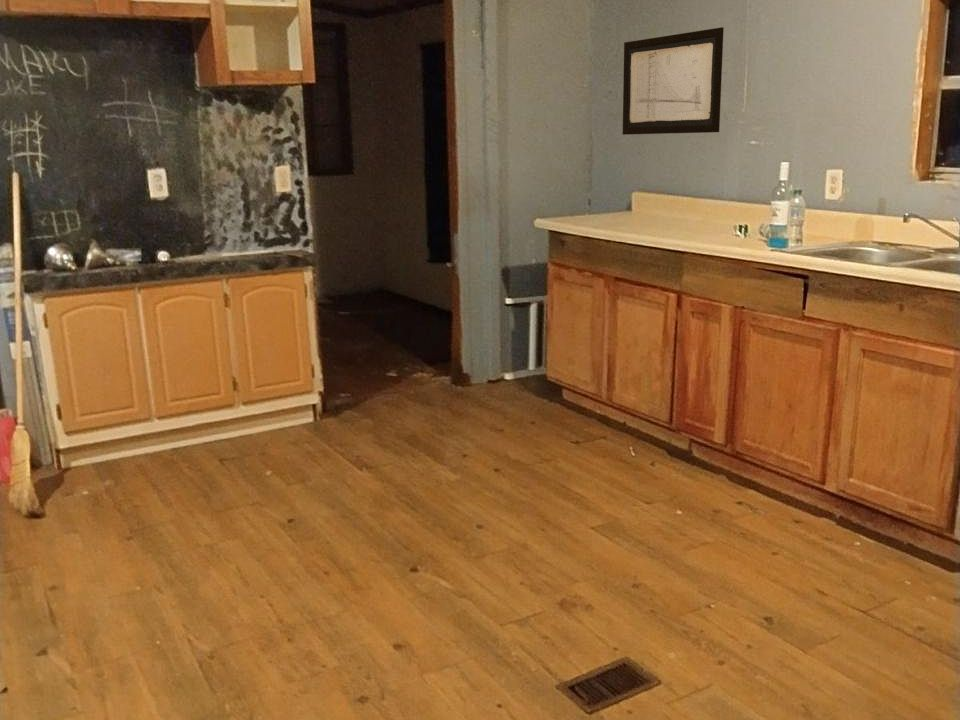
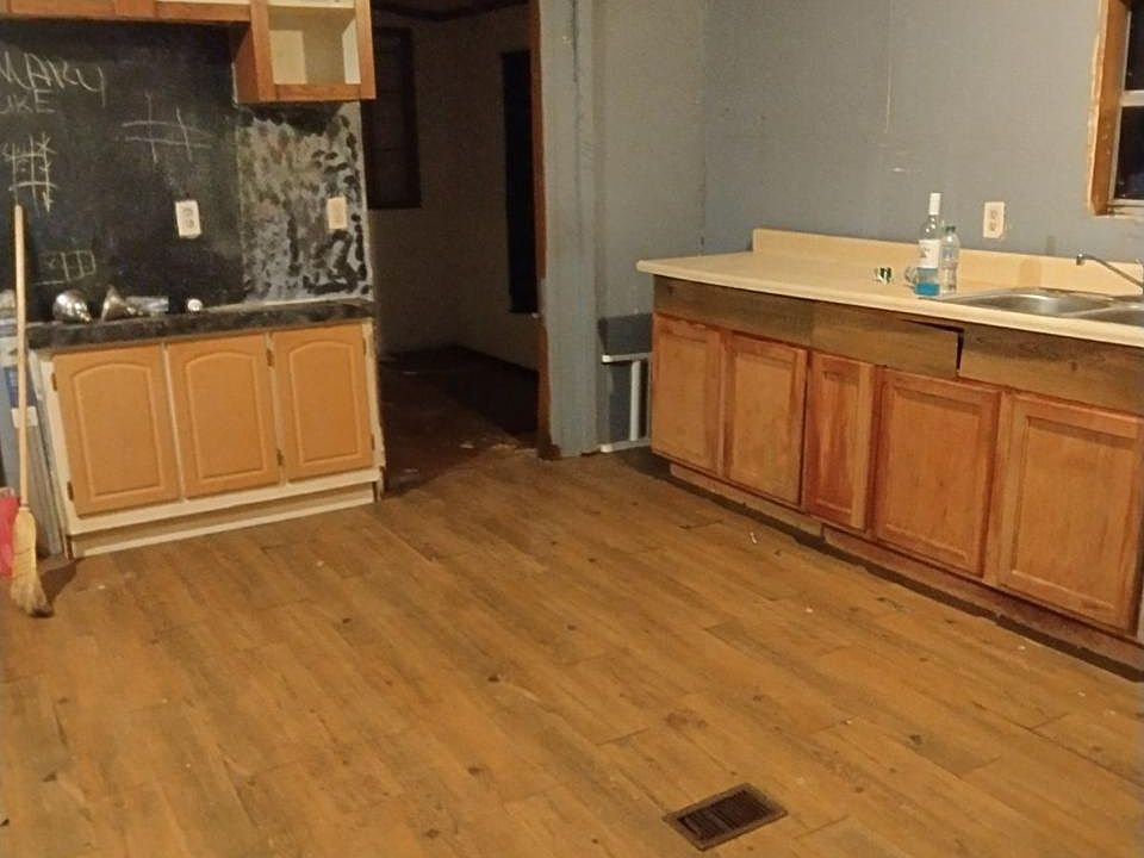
- wall art [622,26,725,136]
